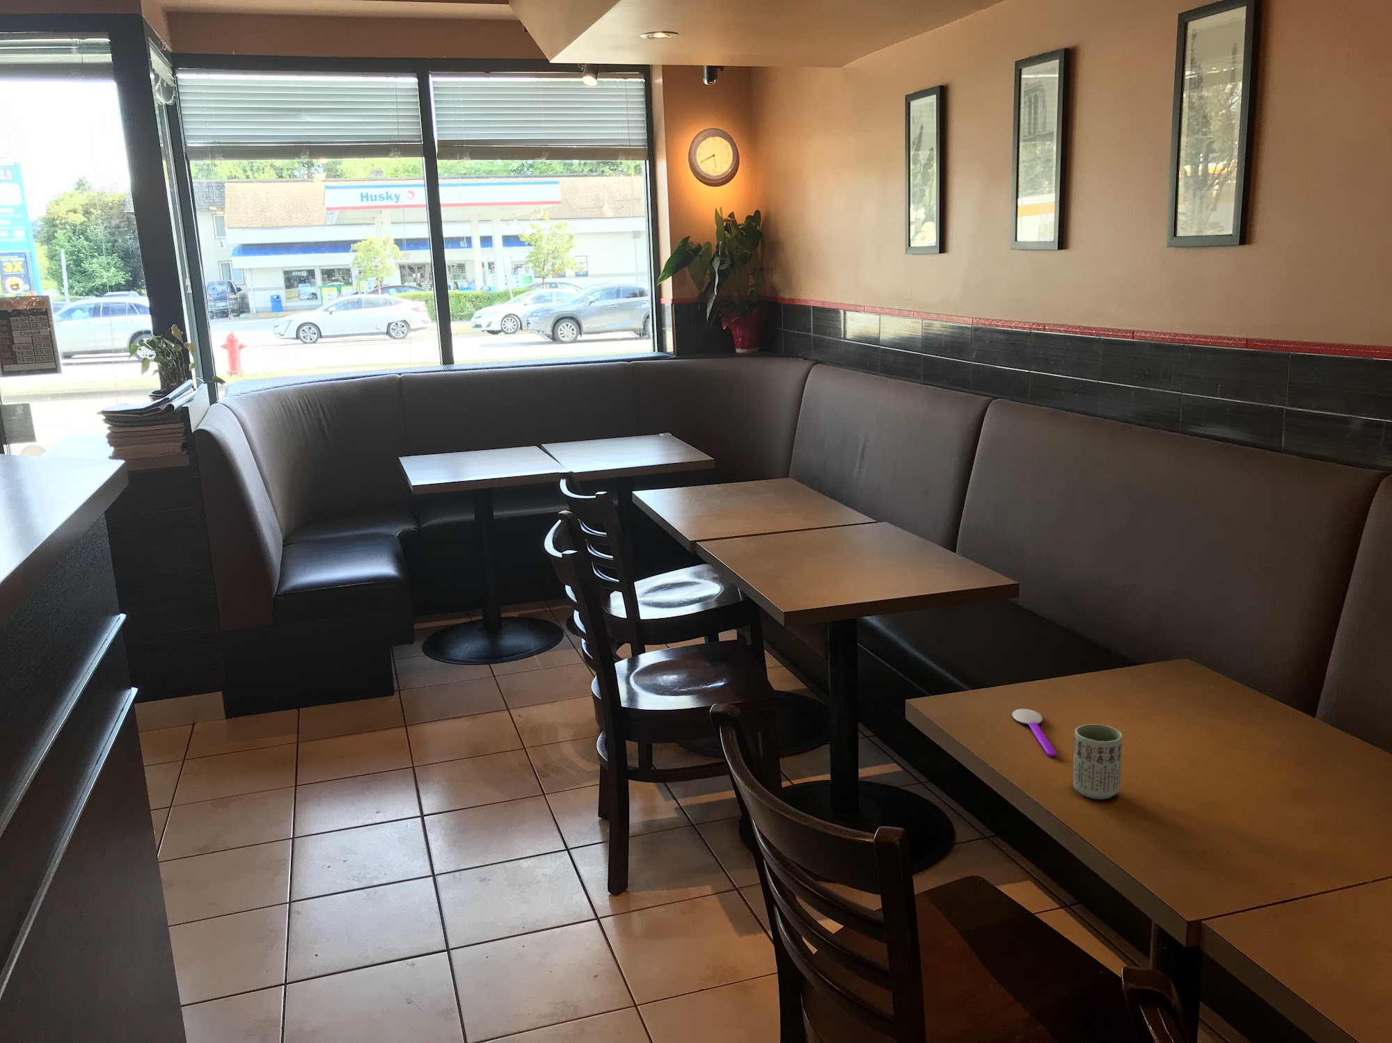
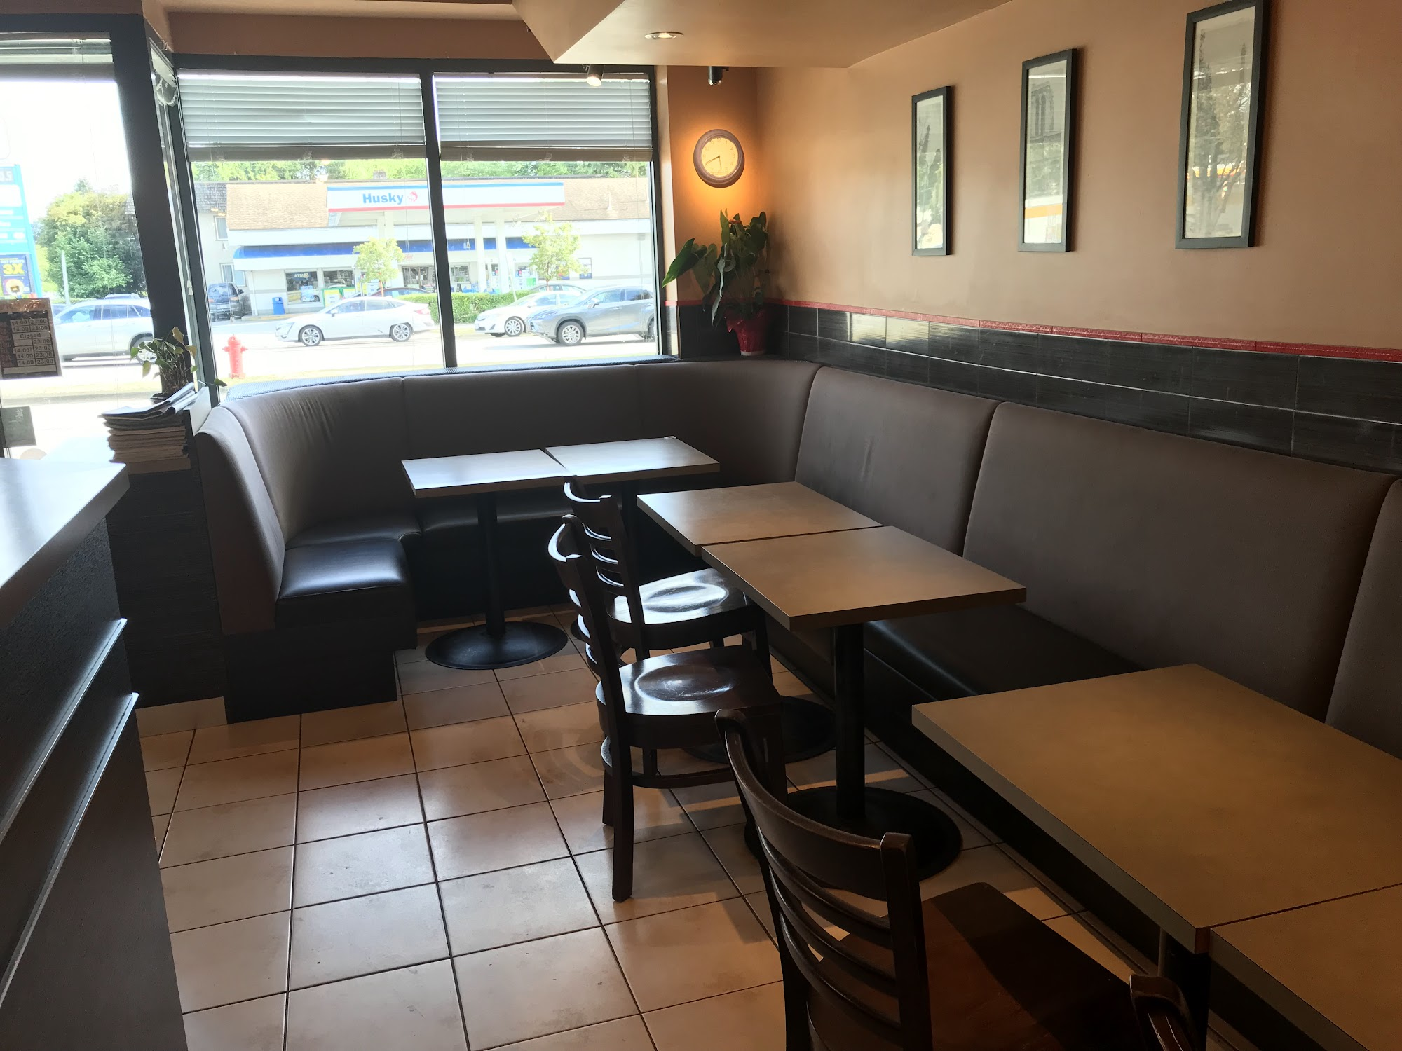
- spoon [1012,708,1058,757]
- cup [1073,723,1123,800]
